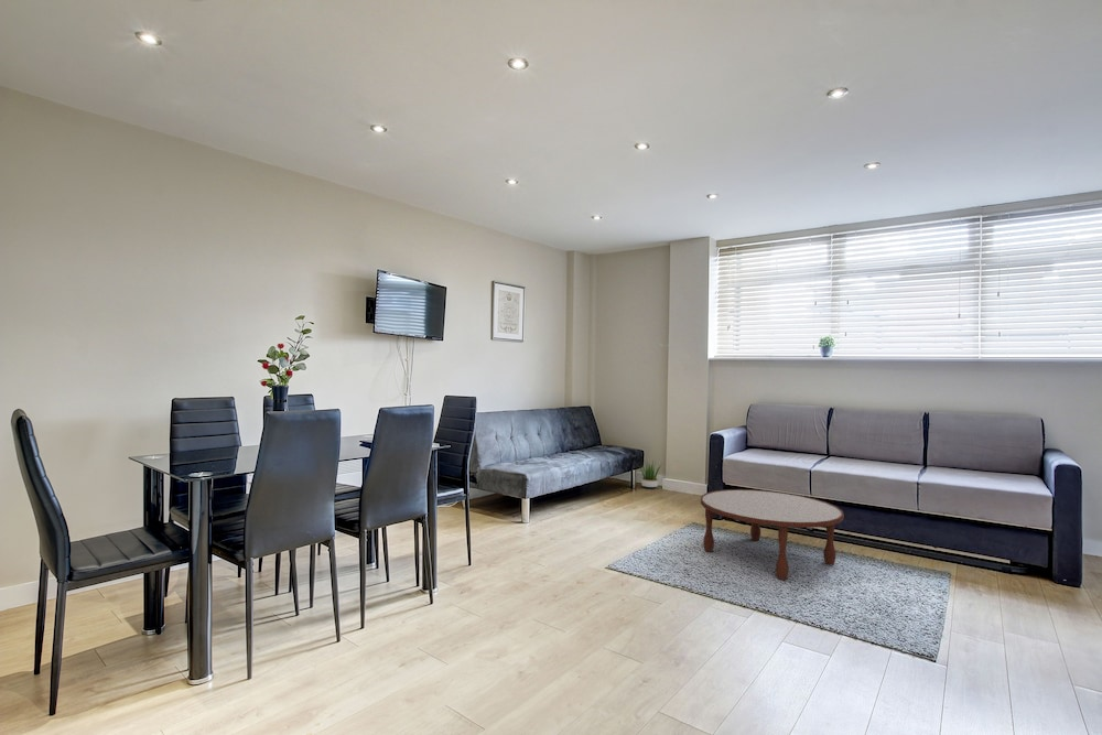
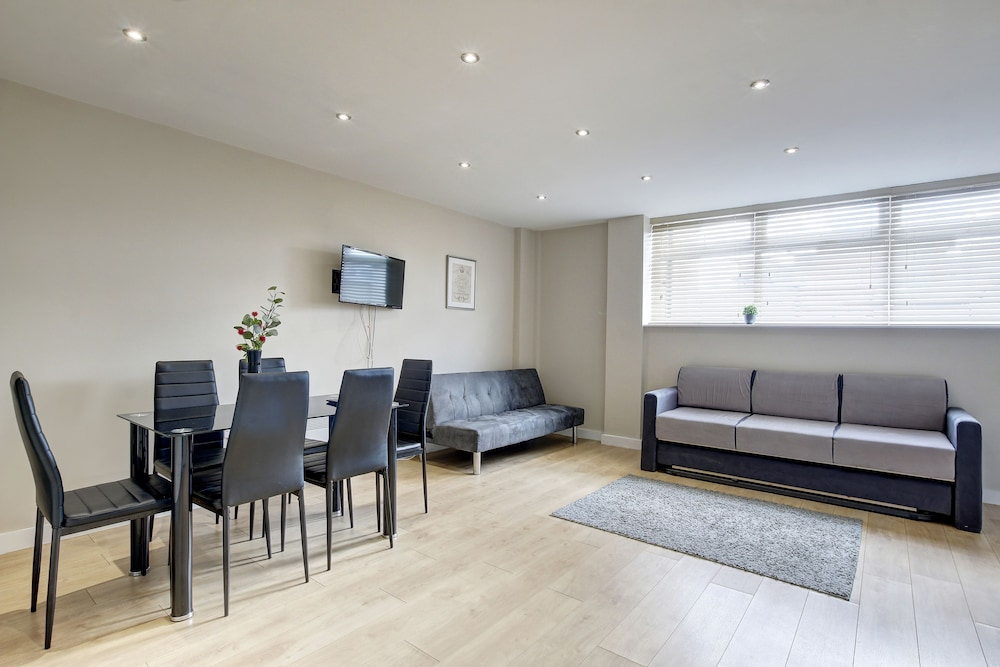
- potted plant [638,458,662,489]
- coffee table [700,488,845,581]
